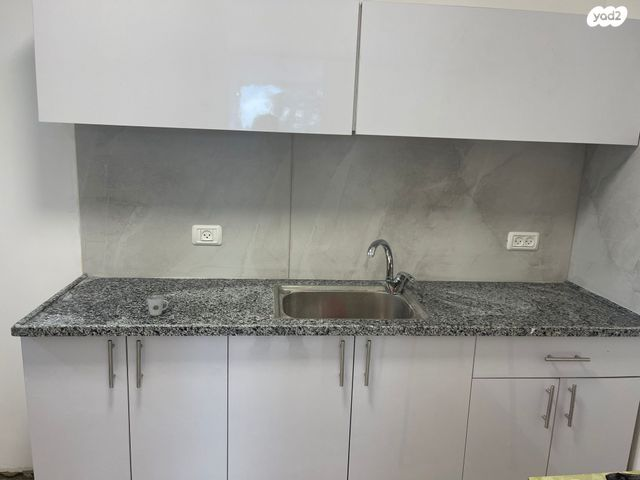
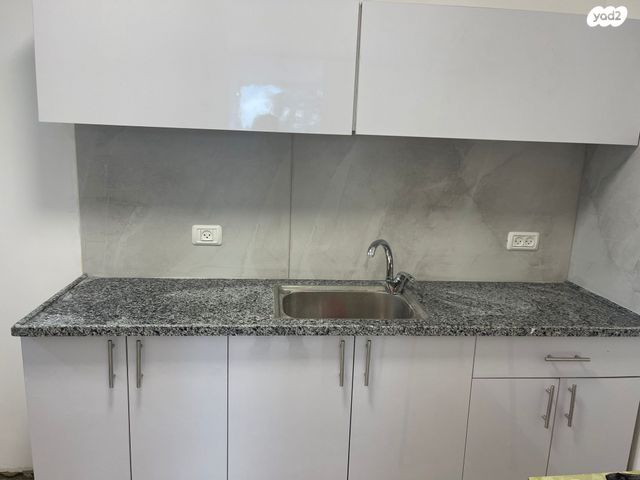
- cup [146,293,169,317]
